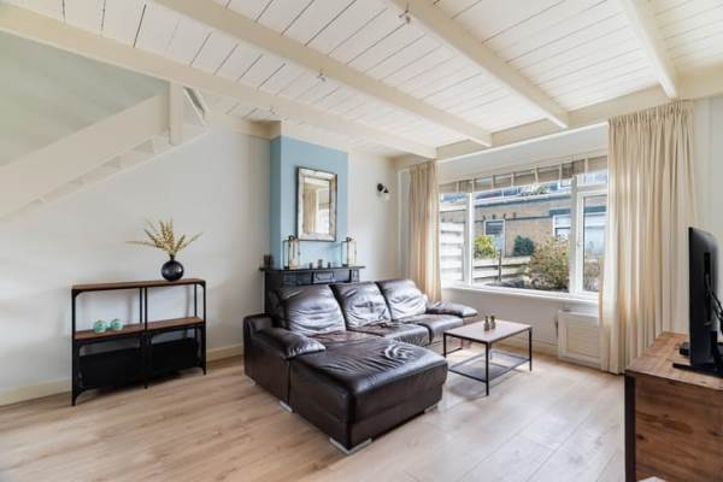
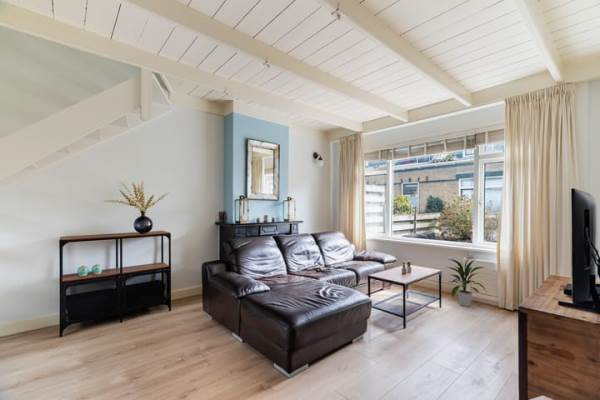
+ indoor plant [445,257,487,308]
